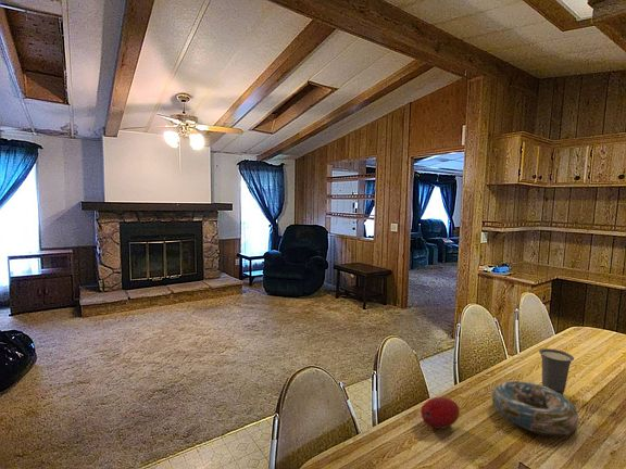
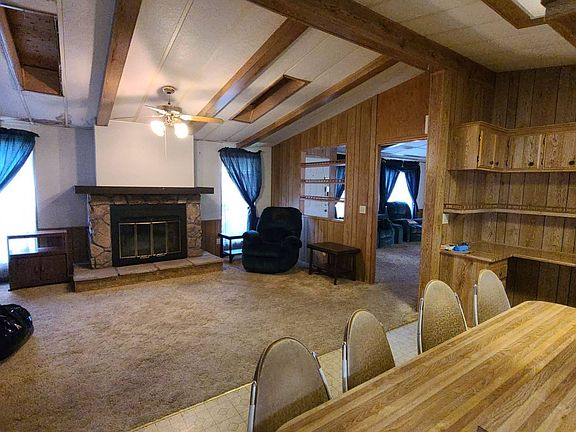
- fruit [420,396,461,430]
- cup [538,347,575,396]
- decorative bowl [491,379,580,436]
